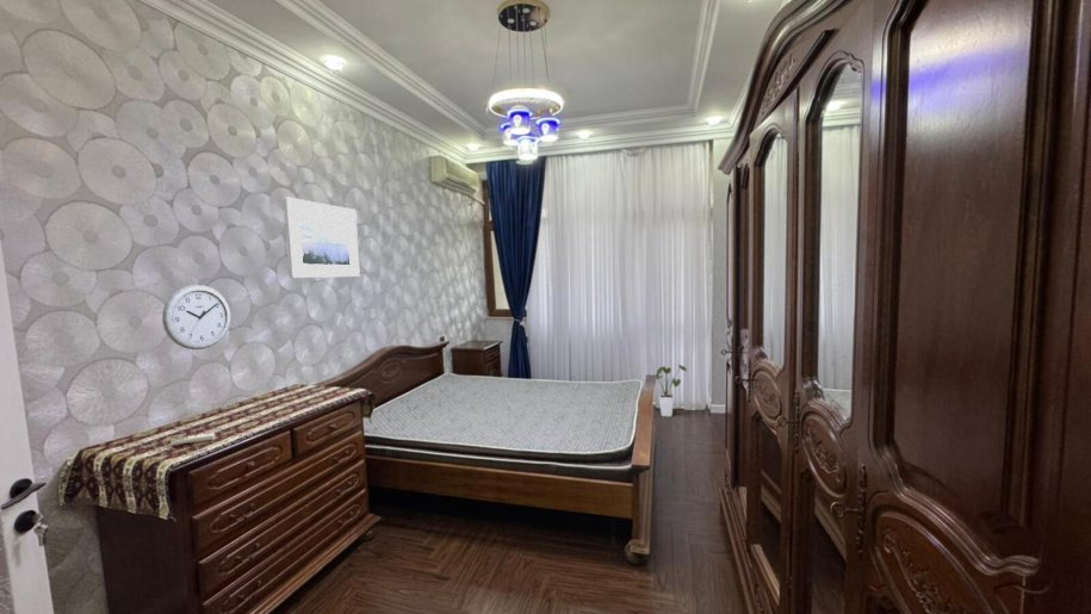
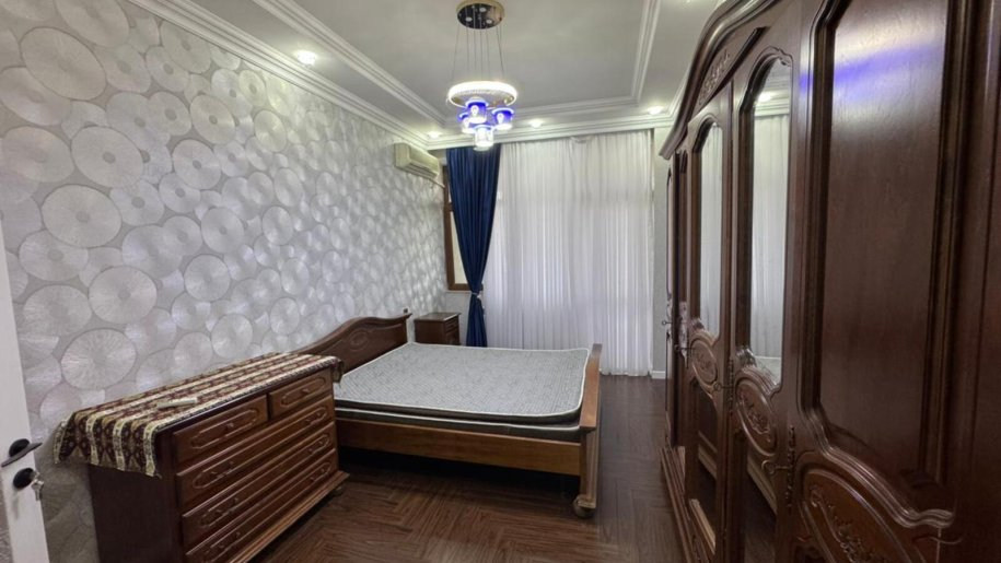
- wall clock [161,284,231,351]
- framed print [283,196,361,279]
- house plant [655,362,688,417]
